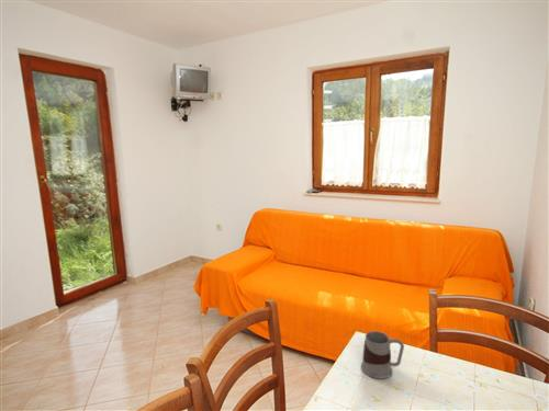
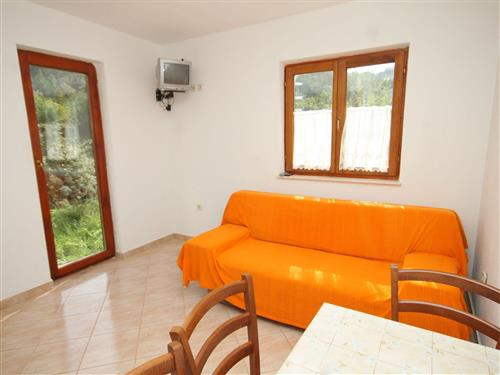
- mug [360,330,405,380]
